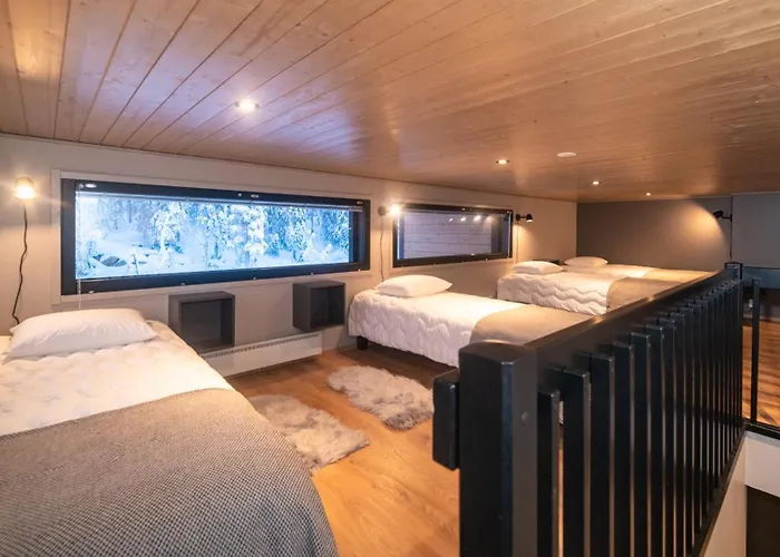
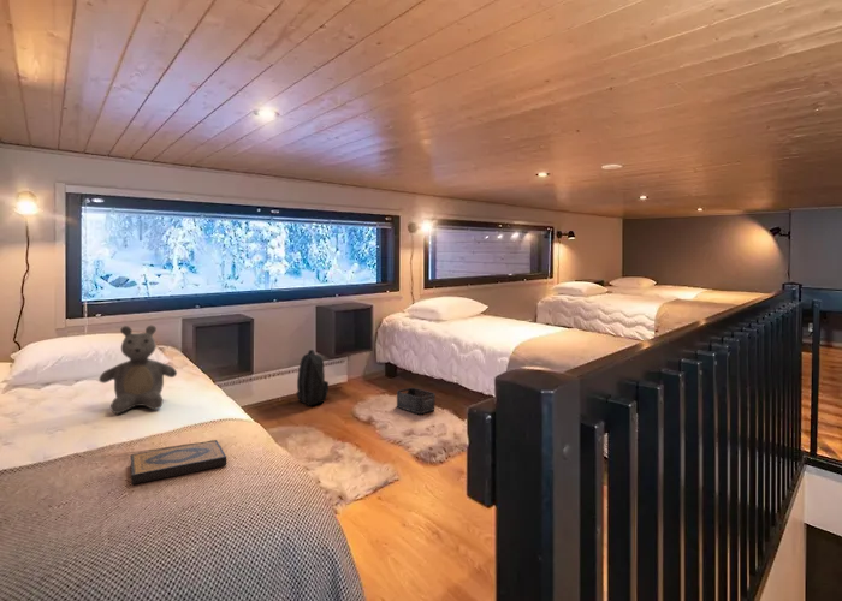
+ storage bin [396,387,437,415]
+ teddy bear [97,325,178,415]
+ hardback book [130,439,227,486]
+ backpack [295,349,330,406]
